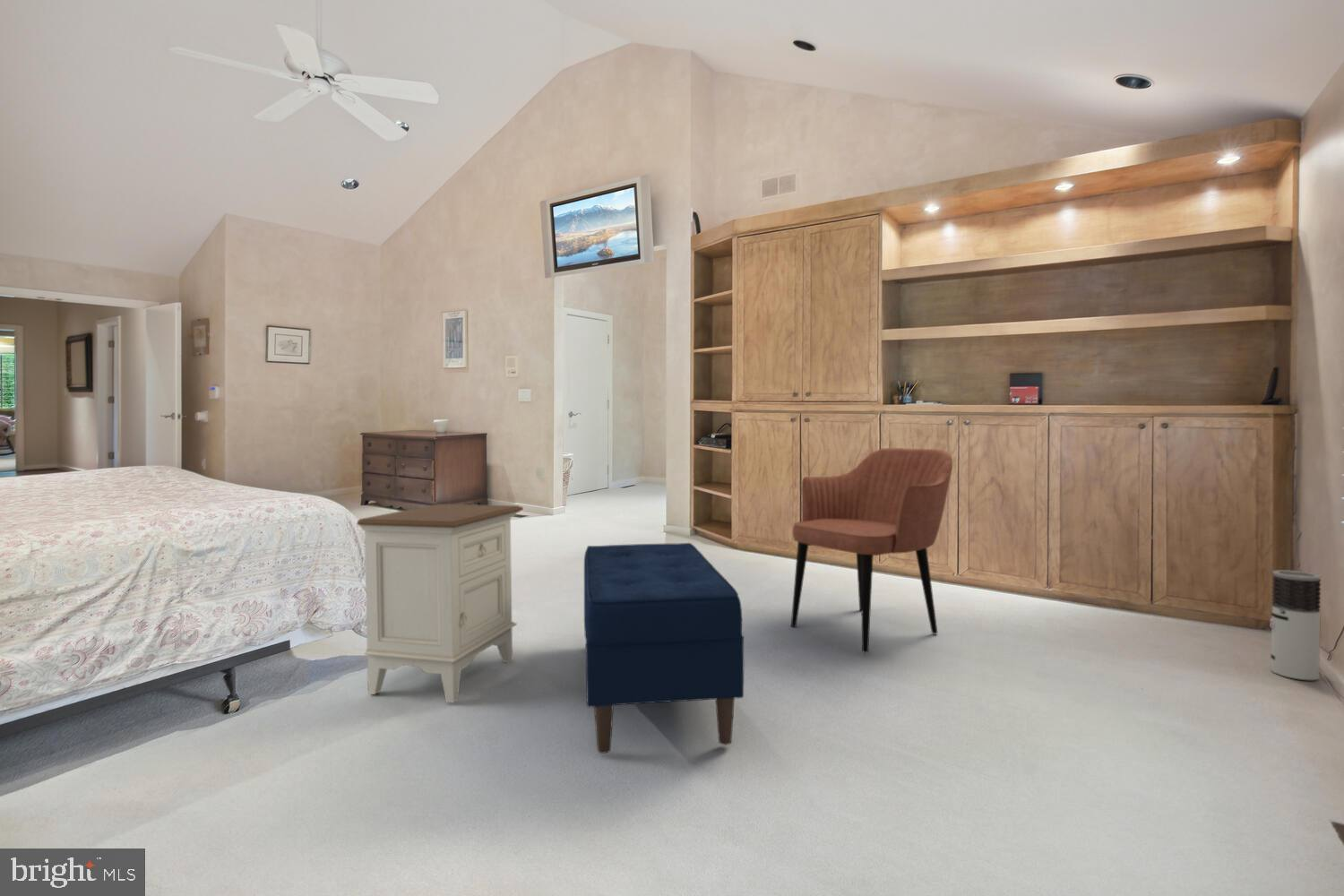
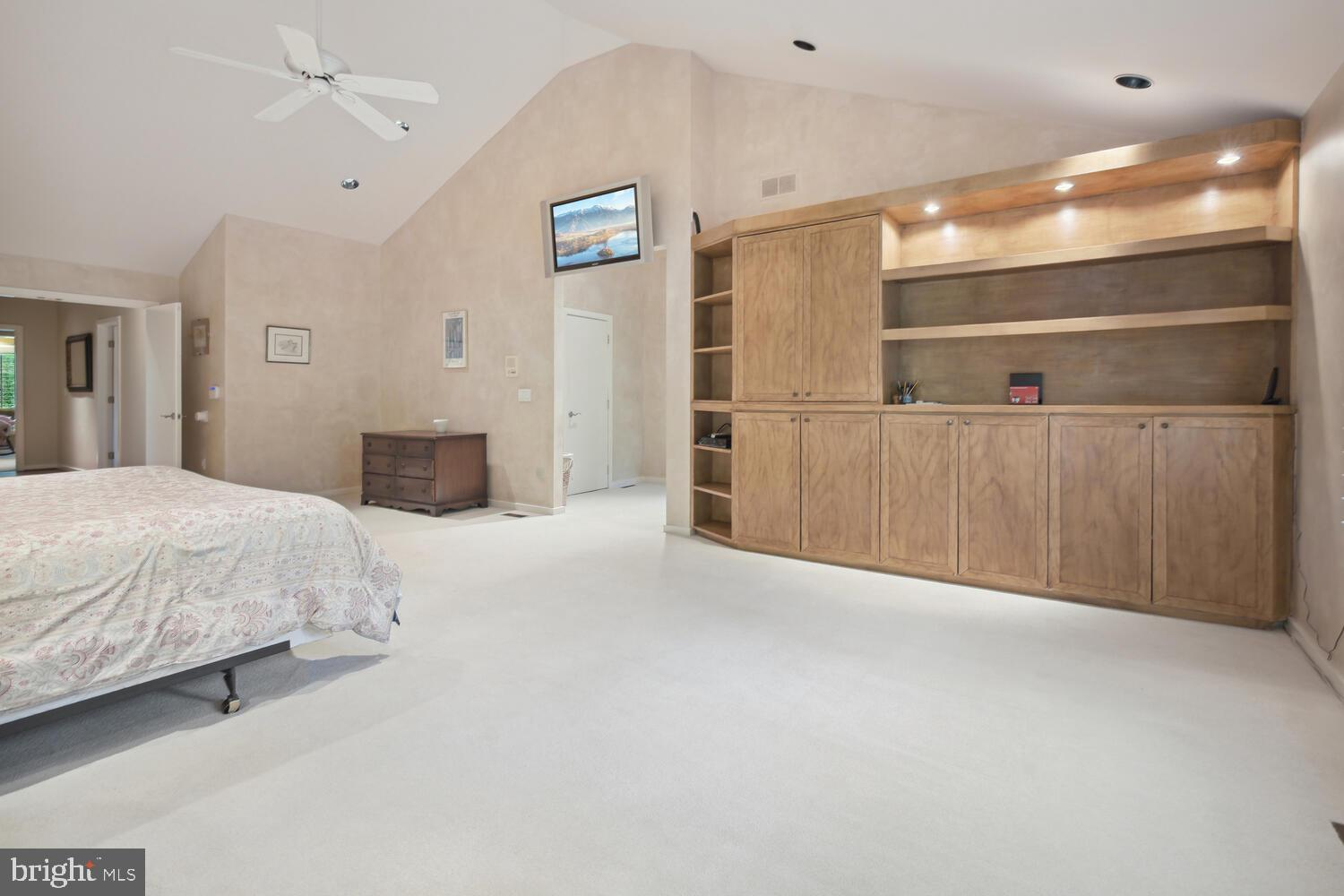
- nightstand [356,504,524,703]
- bench [583,542,745,754]
- armchair [790,447,953,654]
- air purifier [1269,569,1322,681]
